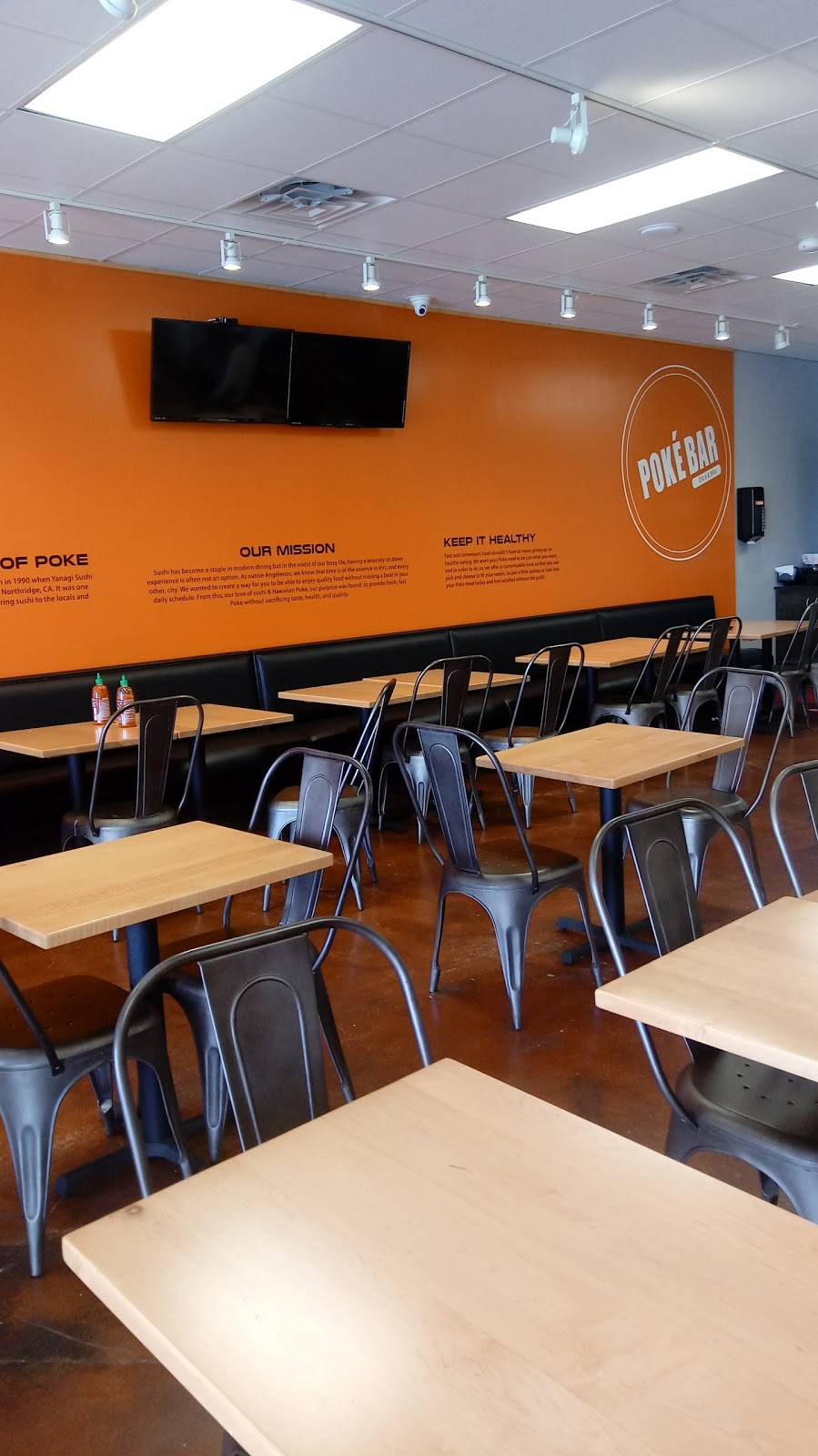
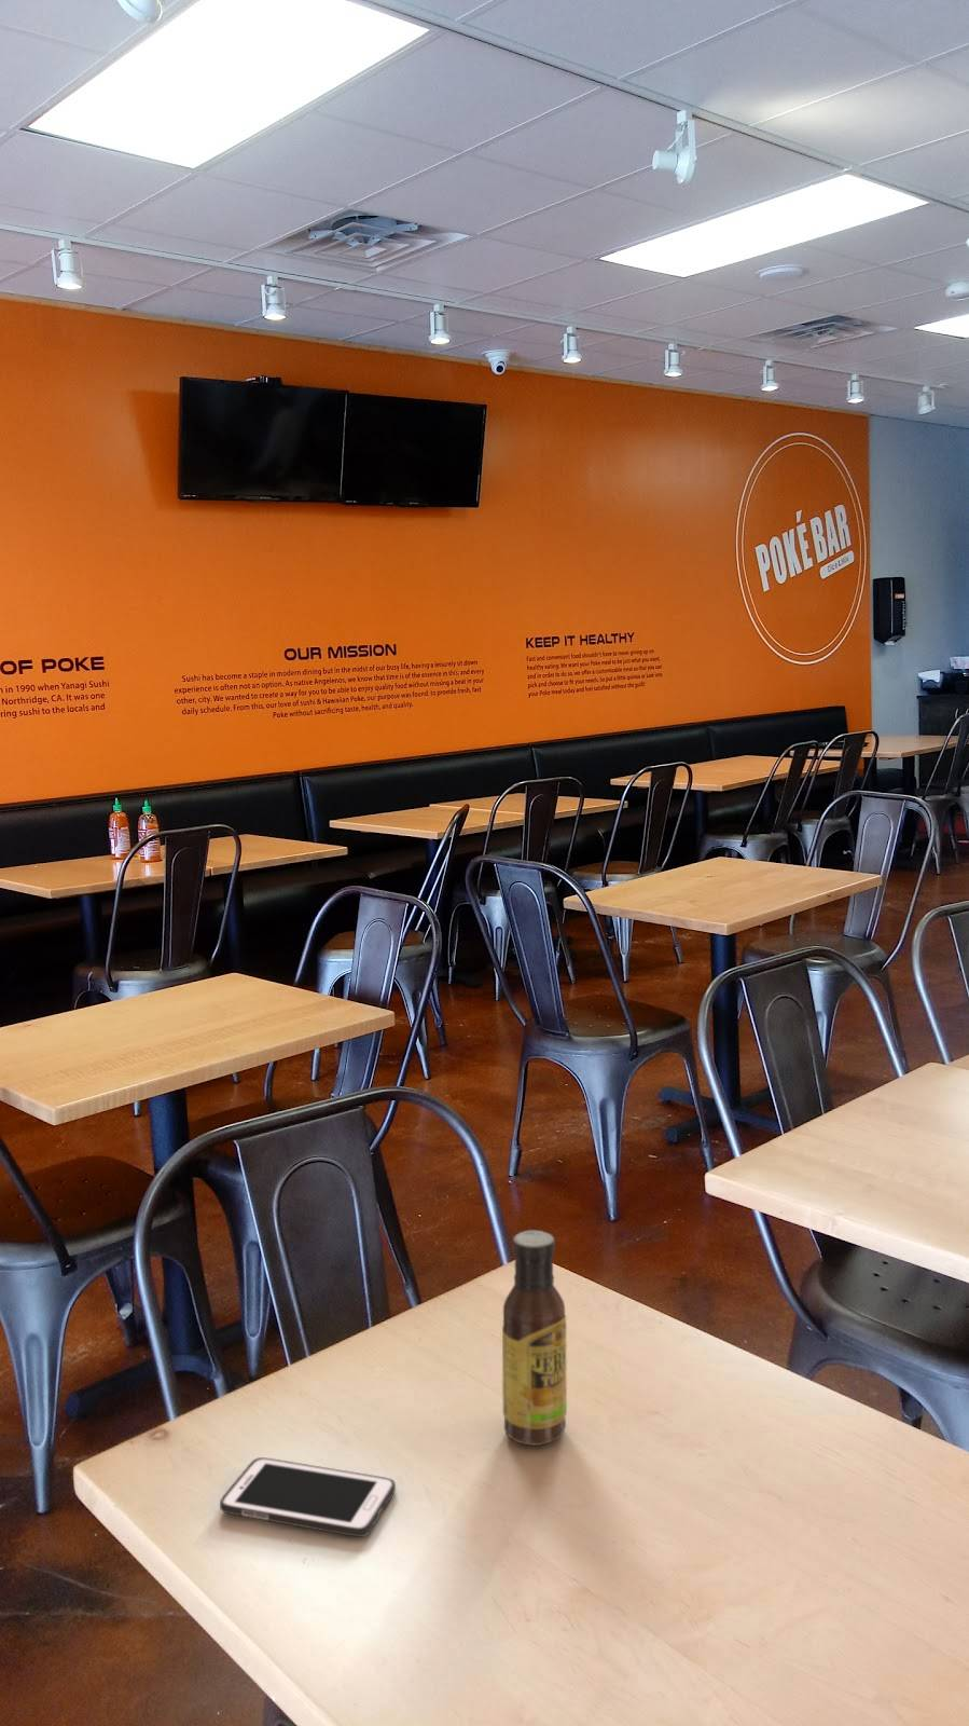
+ sauce bottle [501,1229,569,1446]
+ cell phone [219,1457,397,1539]
